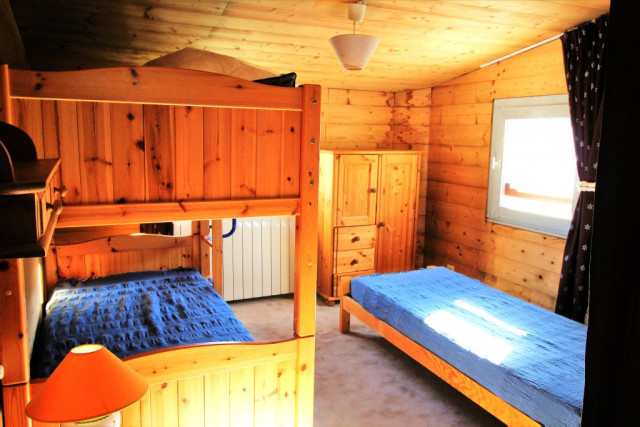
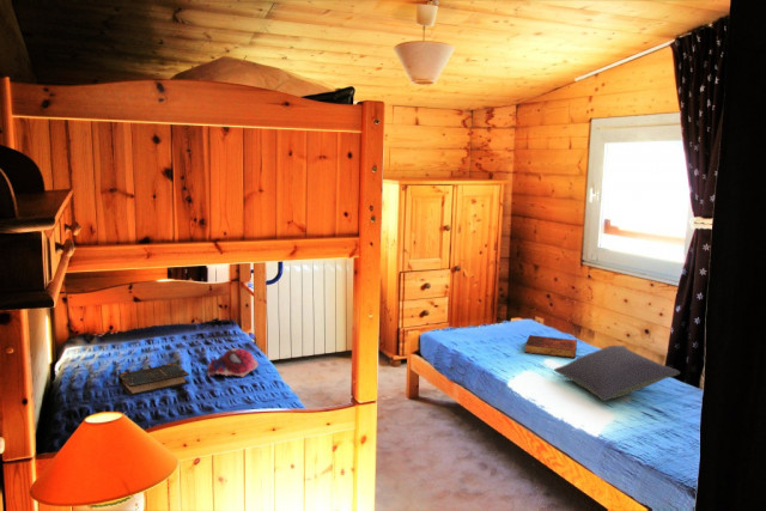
+ book [524,334,578,360]
+ plush toy [205,347,260,378]
+ book [117,363,190,397]
+ pillow [553,345,681,402]
